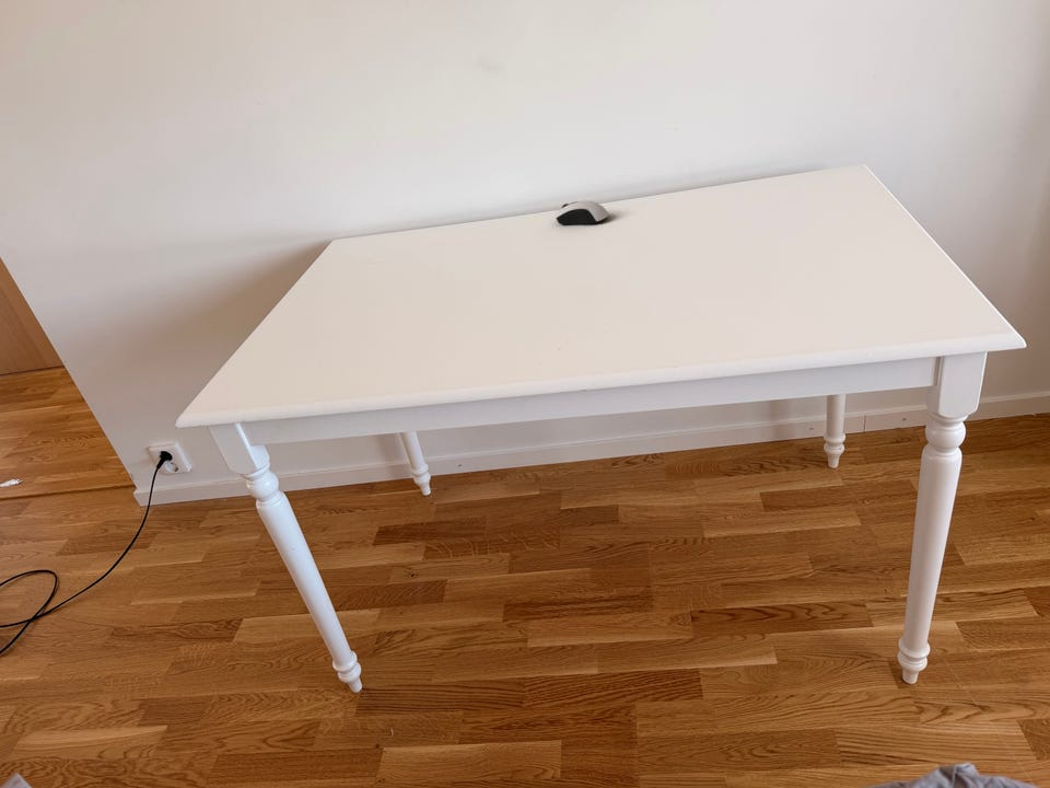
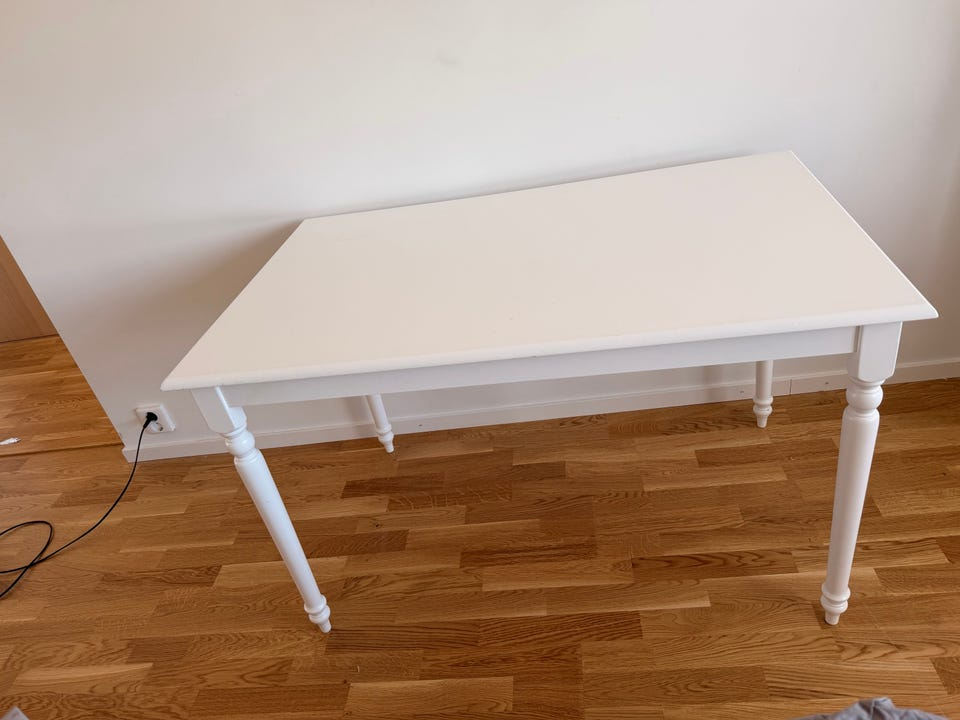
- computer mouse [553,200,609,225]
